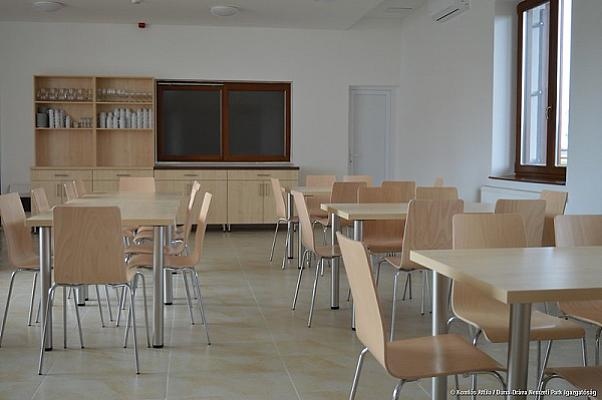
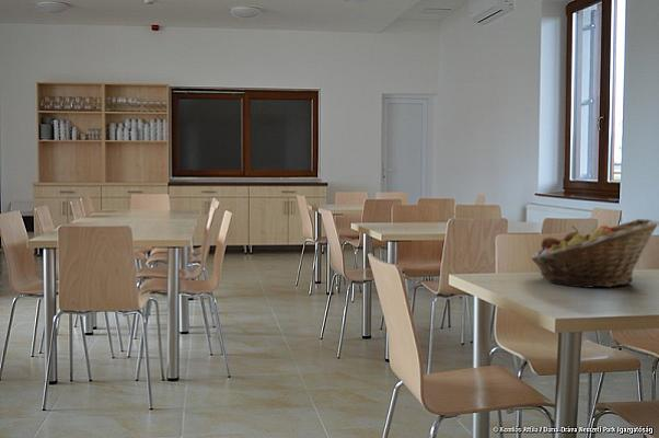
+ fruit basket [531,218,659,289]
